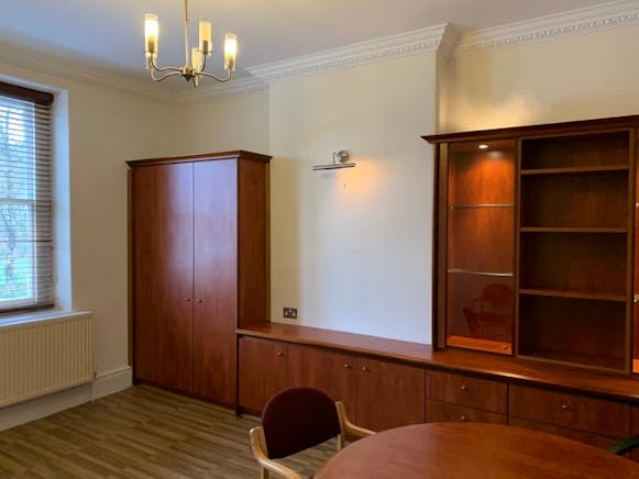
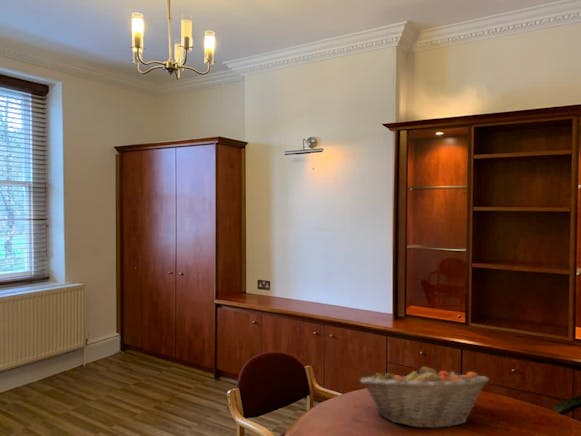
+ fruit basket [359,363,490,430]
